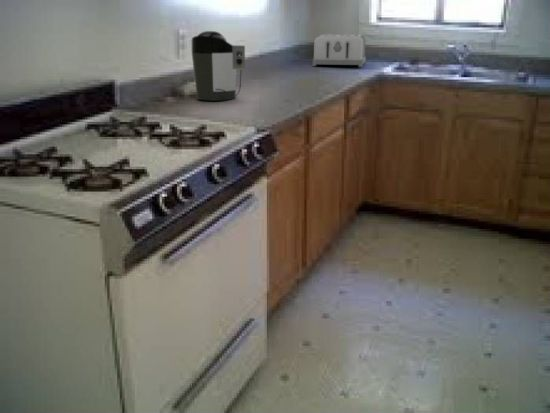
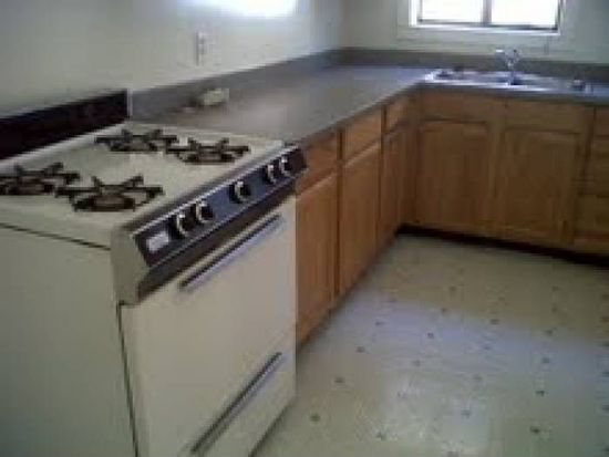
- coffee maker [191,30,246,102]
- toaster [312,34,367,68]
